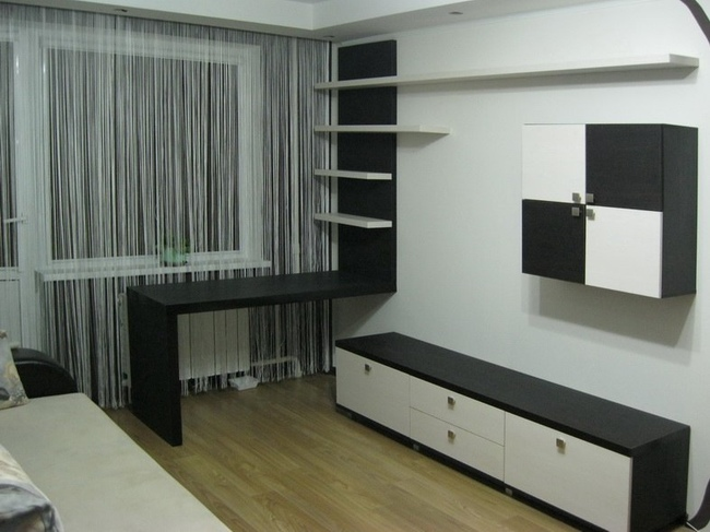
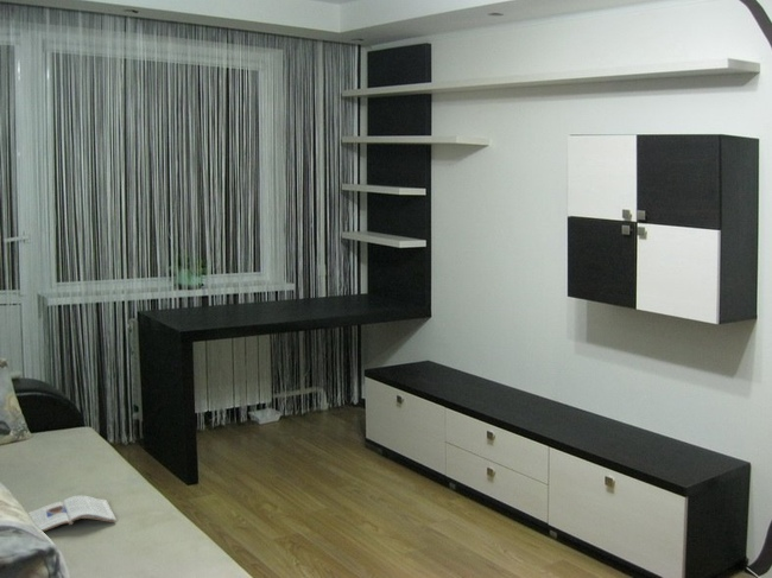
+ magazine [27,495,118,533]
